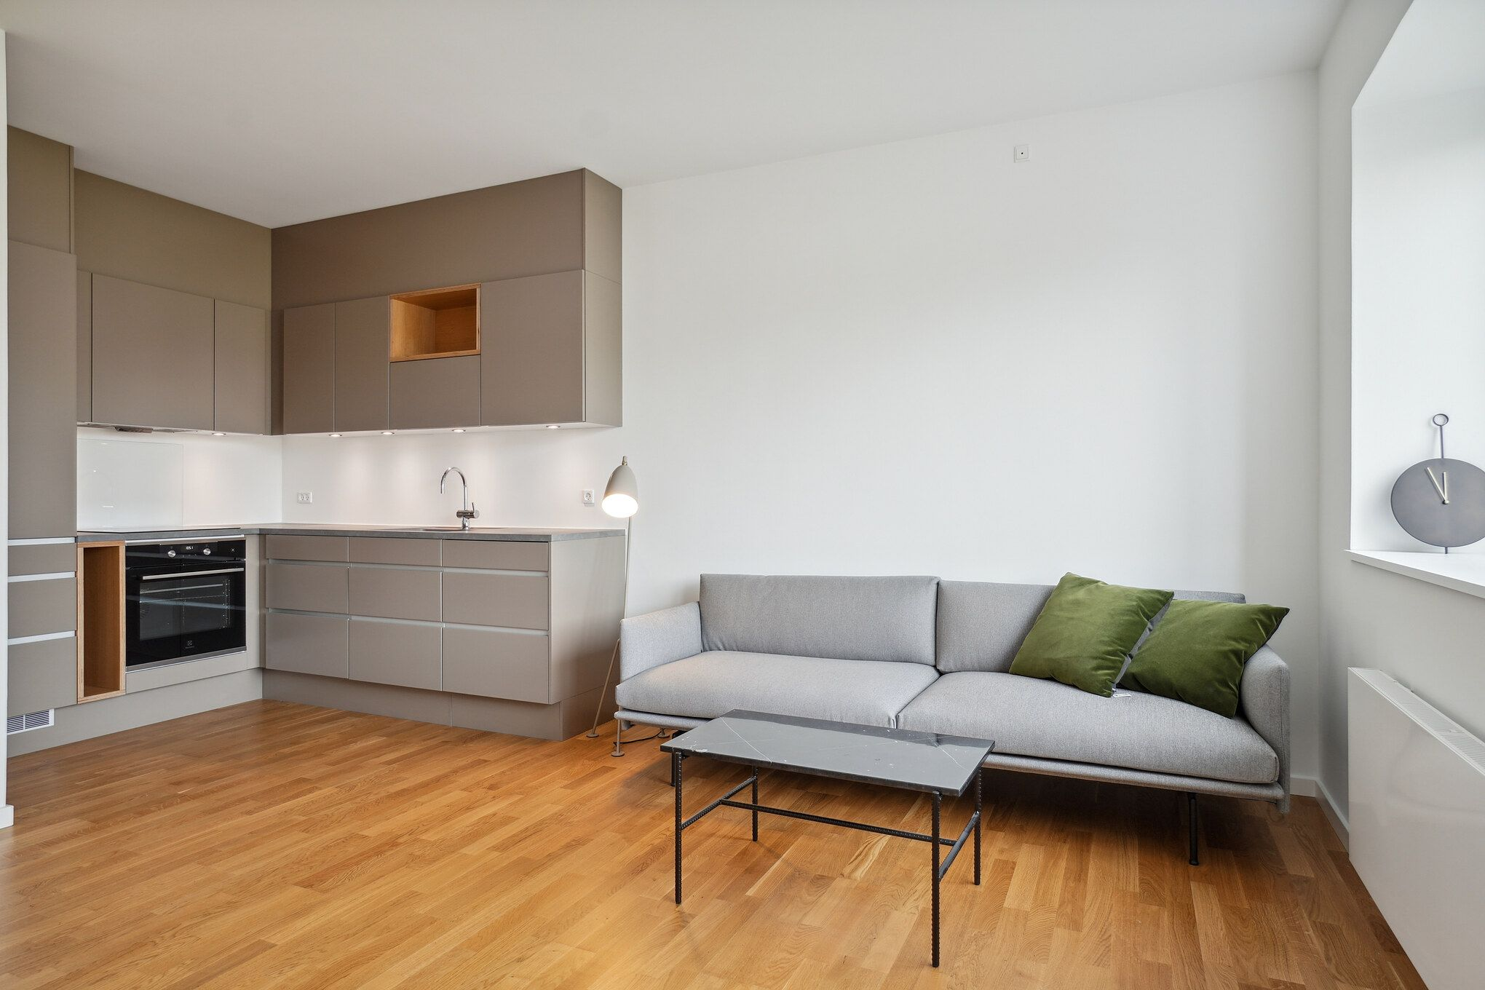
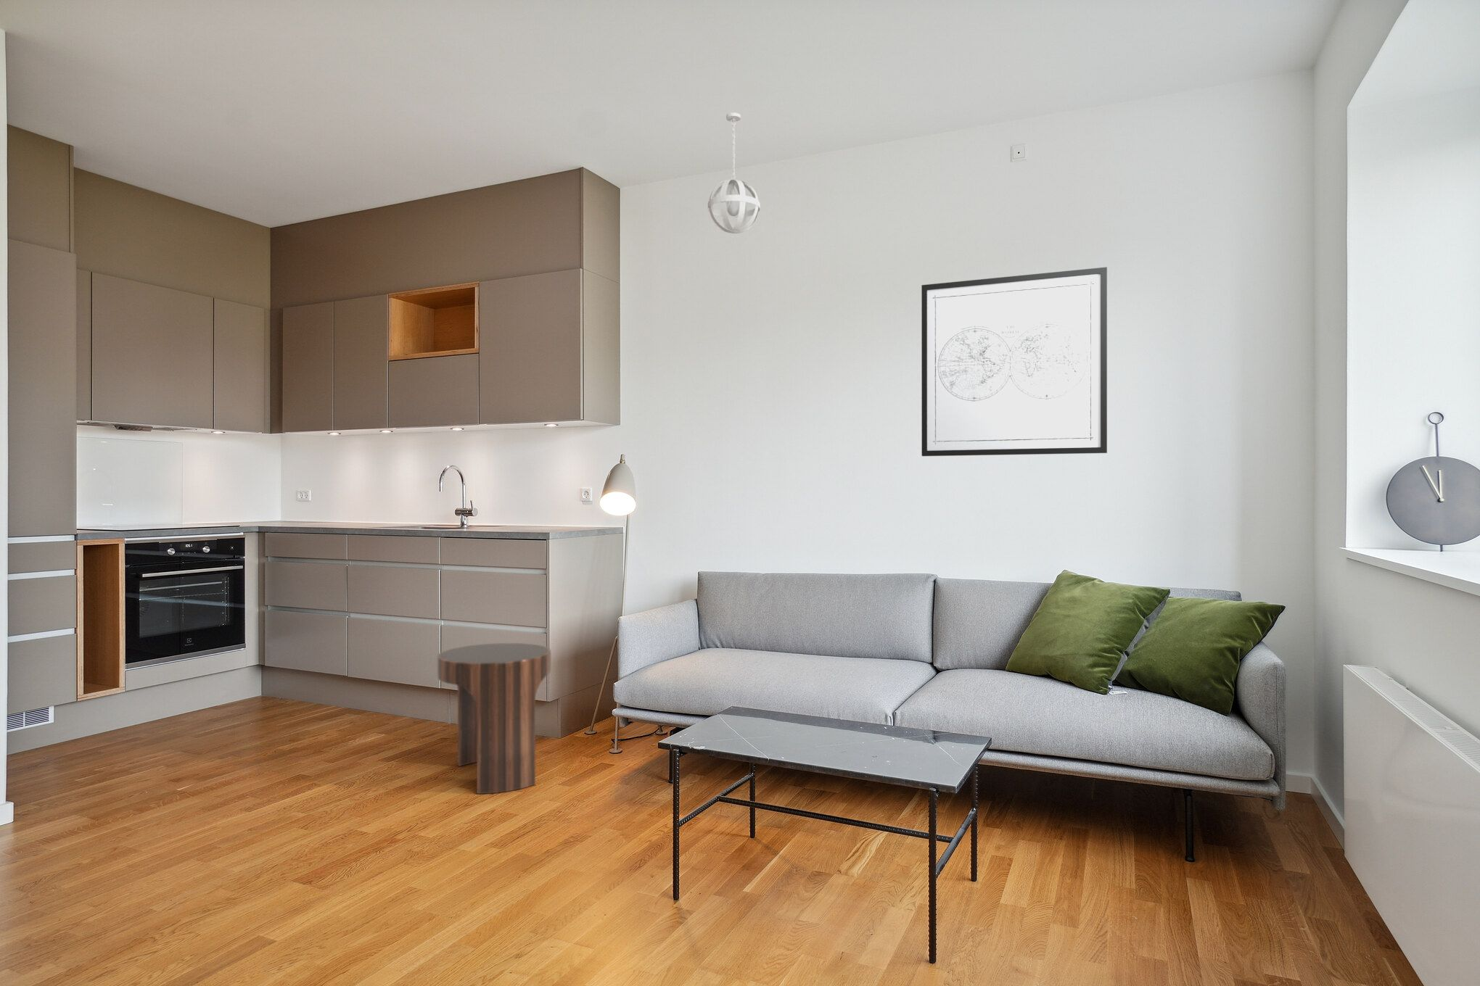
+ pendant light [707,111,760,234]
+ side table [436,643,552,795]
+ wall art [921,266,1108,457]
